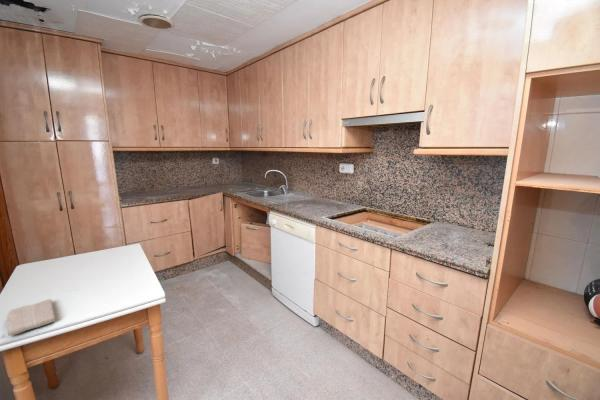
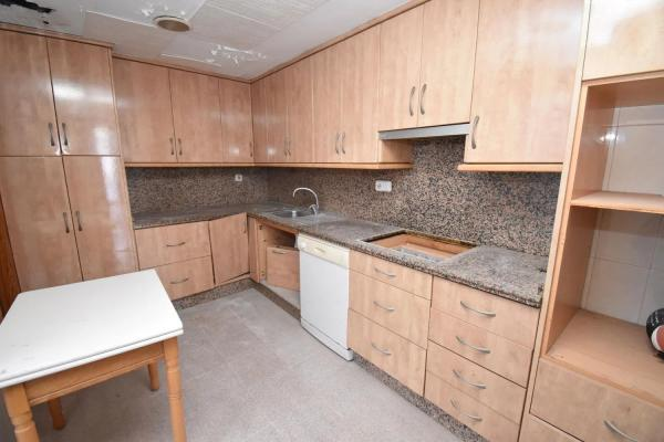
- washcloth [6,298,57,337]
